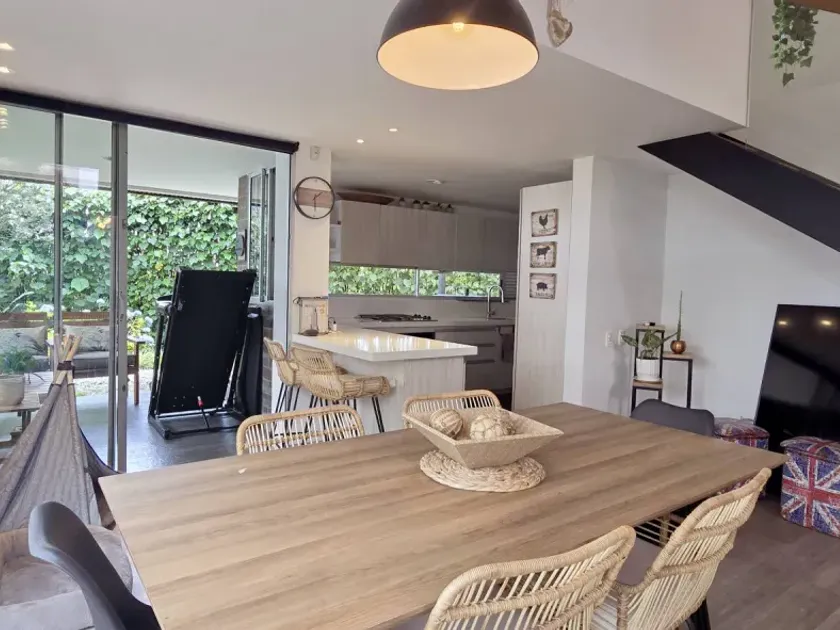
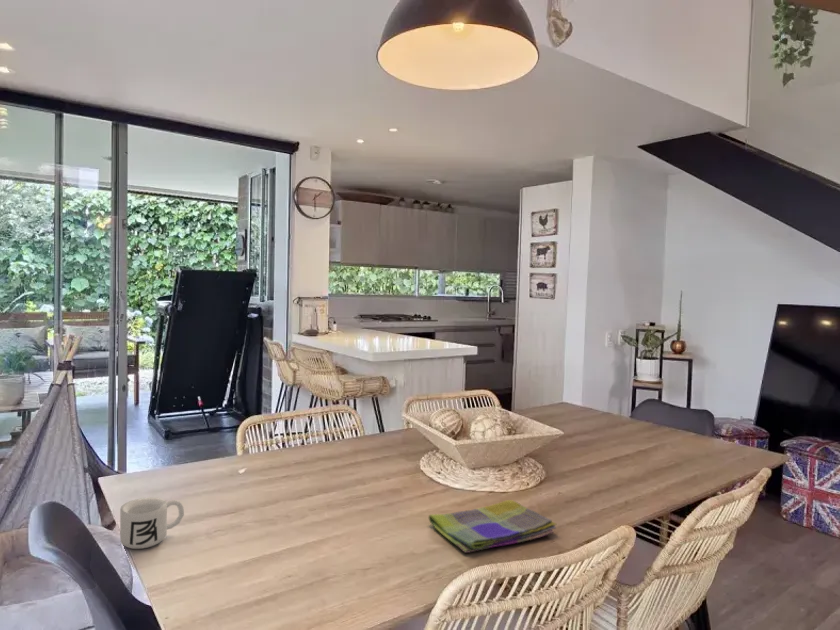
+ mug [119,496,185,550]
+ dish towel [428,499,557,554]
